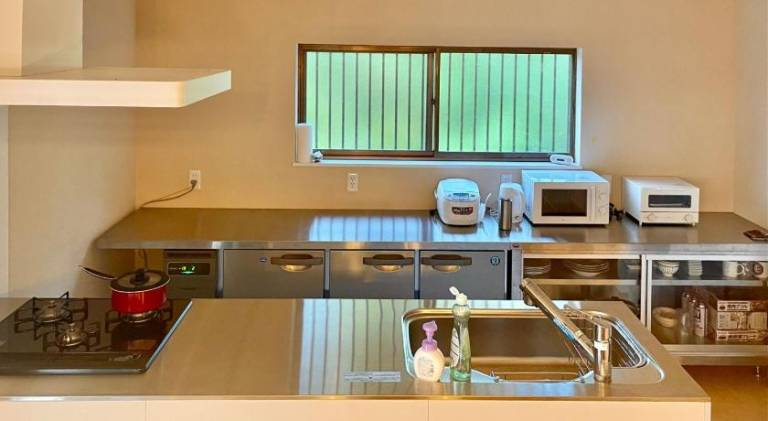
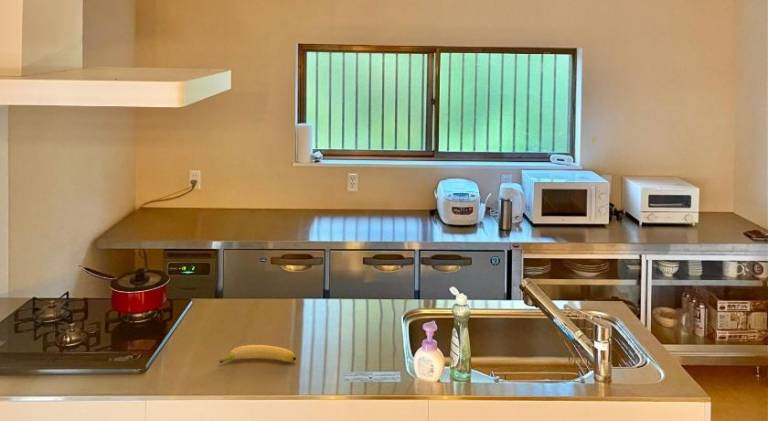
+ banana [218,344,297,364]
